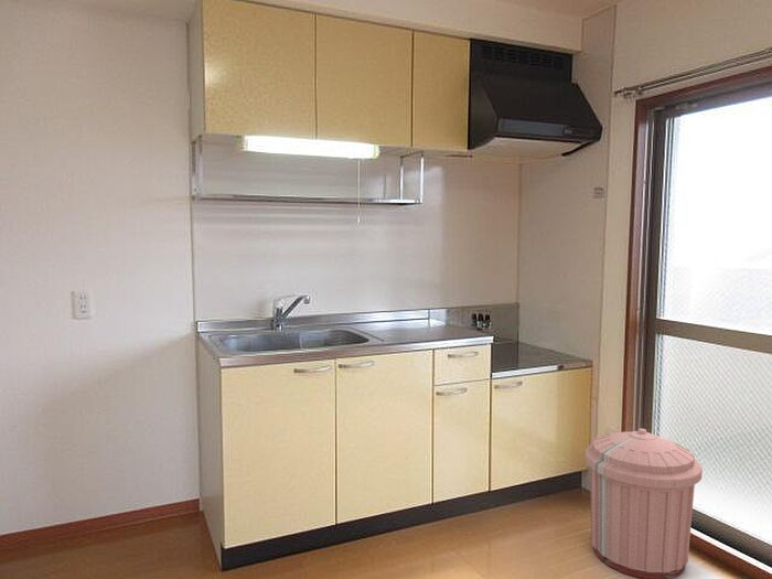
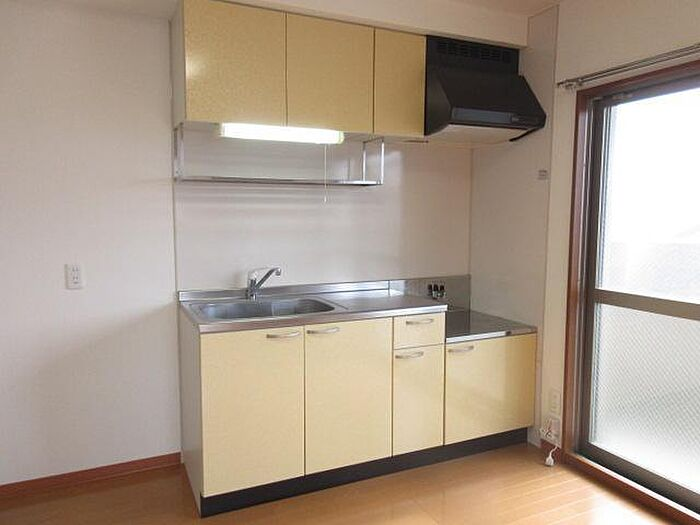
- trash can [583,428,704,579]
